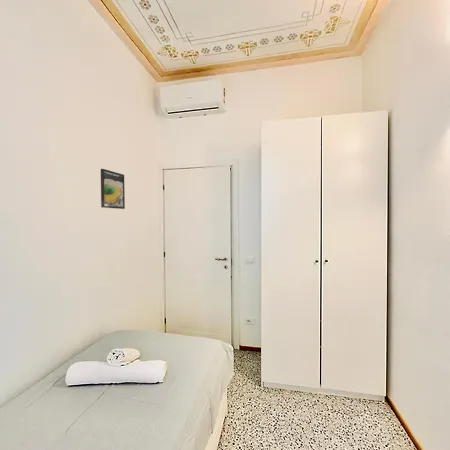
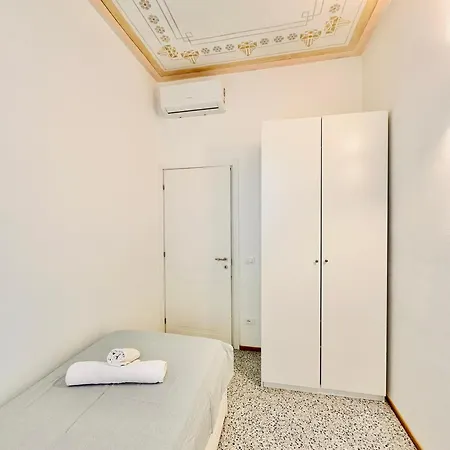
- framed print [100,168,126,210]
